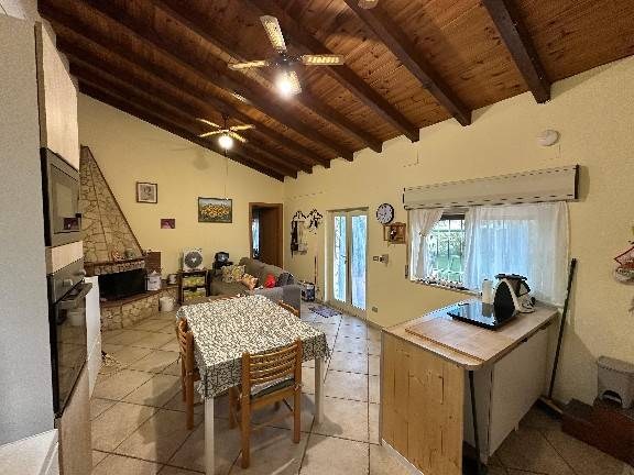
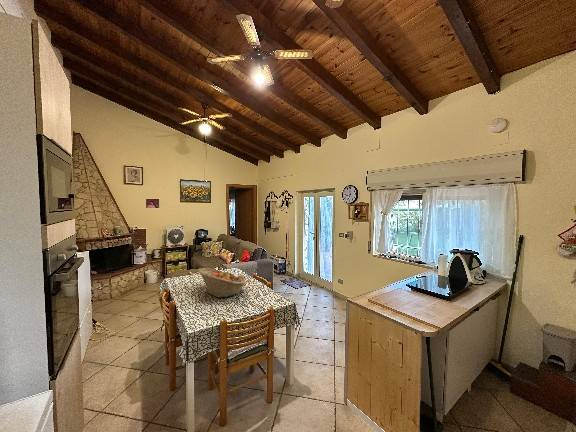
+ fruit basket [198,267,247,298]
